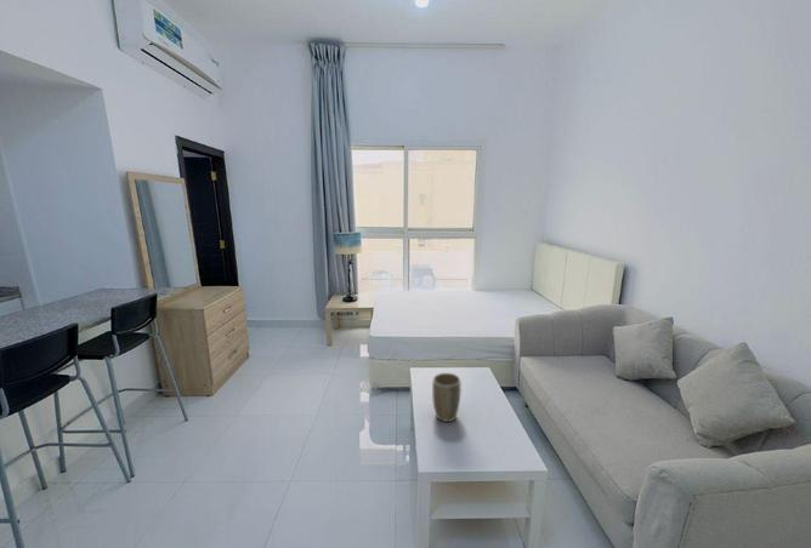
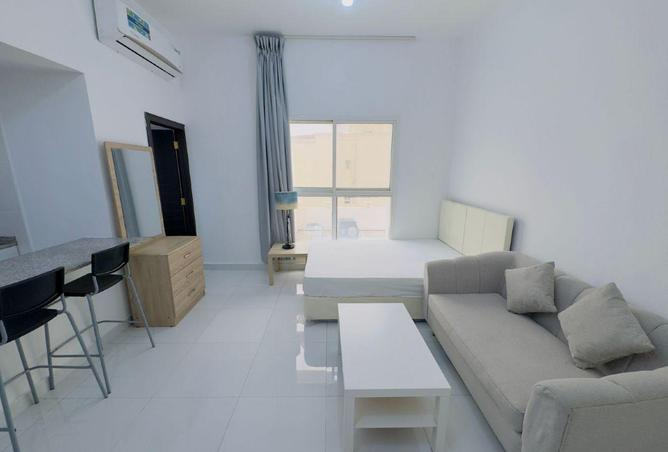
- plant pot [431,372,463,423]
